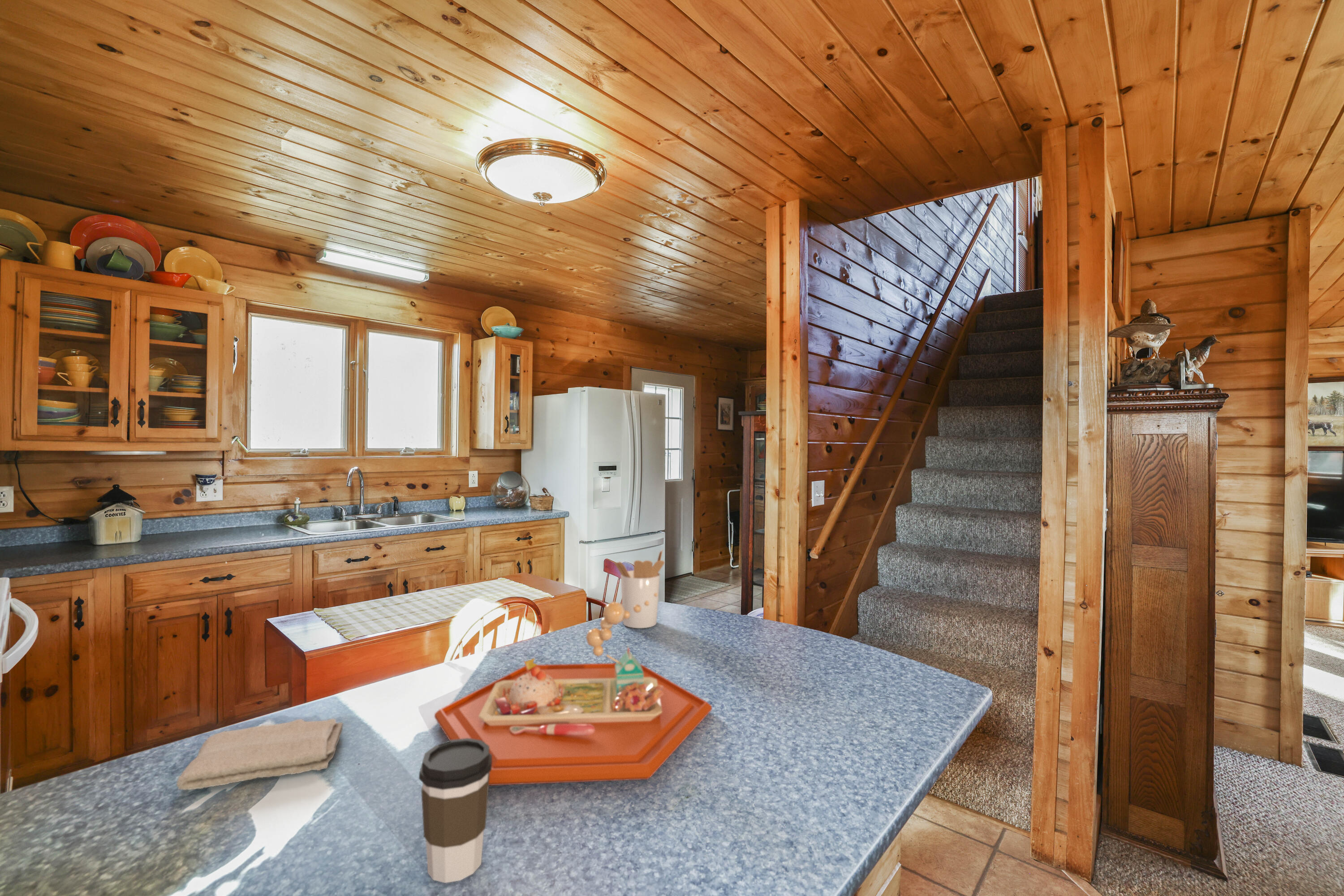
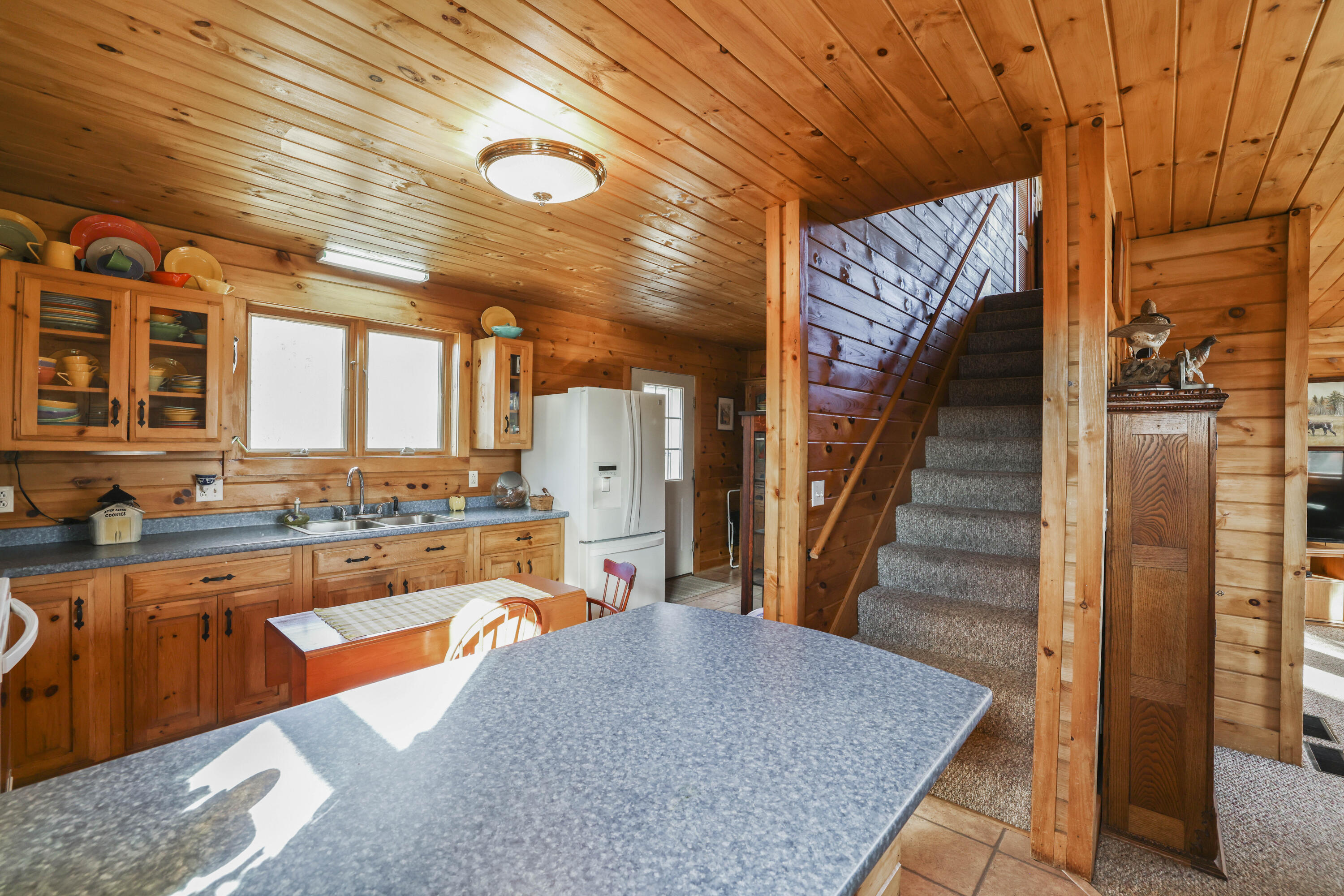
- food tray [434,593,712,786]
- utensil holder [614,549,665,629]
- washcloth [177,718,344,790]
- coffee cup [418,738,492,883]
